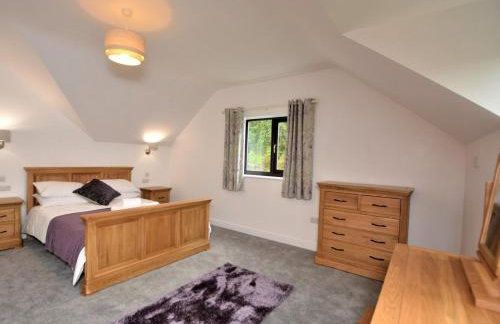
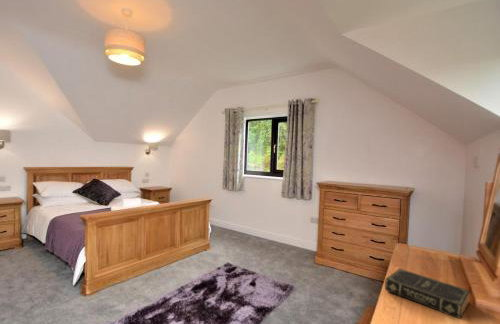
+ book [384,268,471,320]
